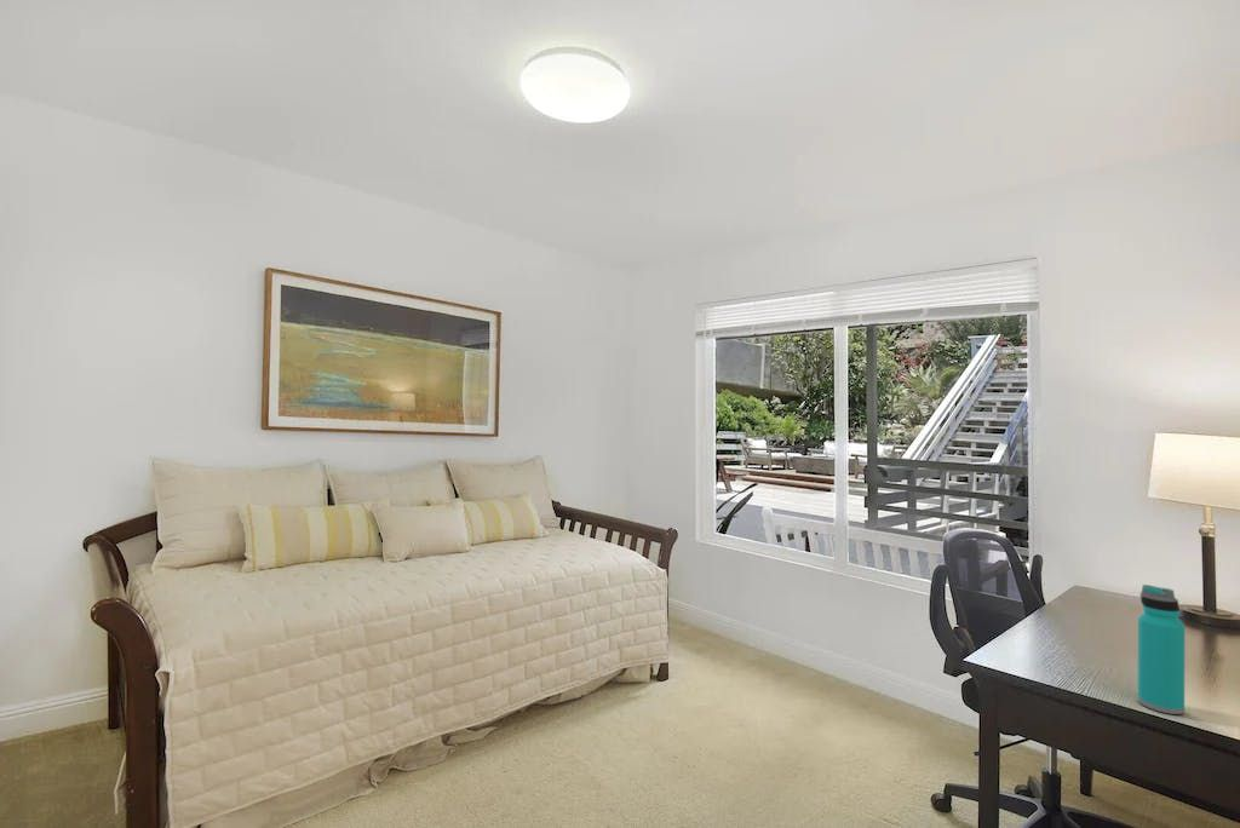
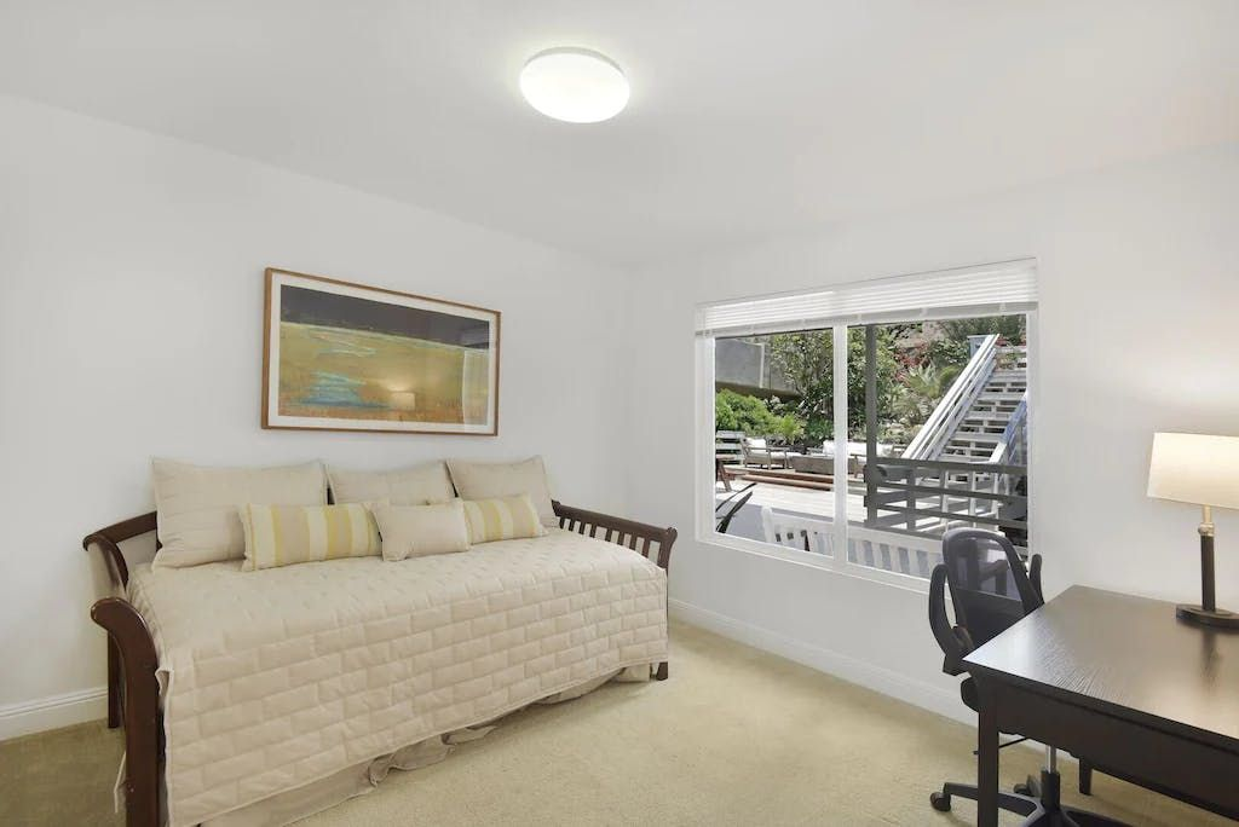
- water bottle [1136,583,1186,715]
